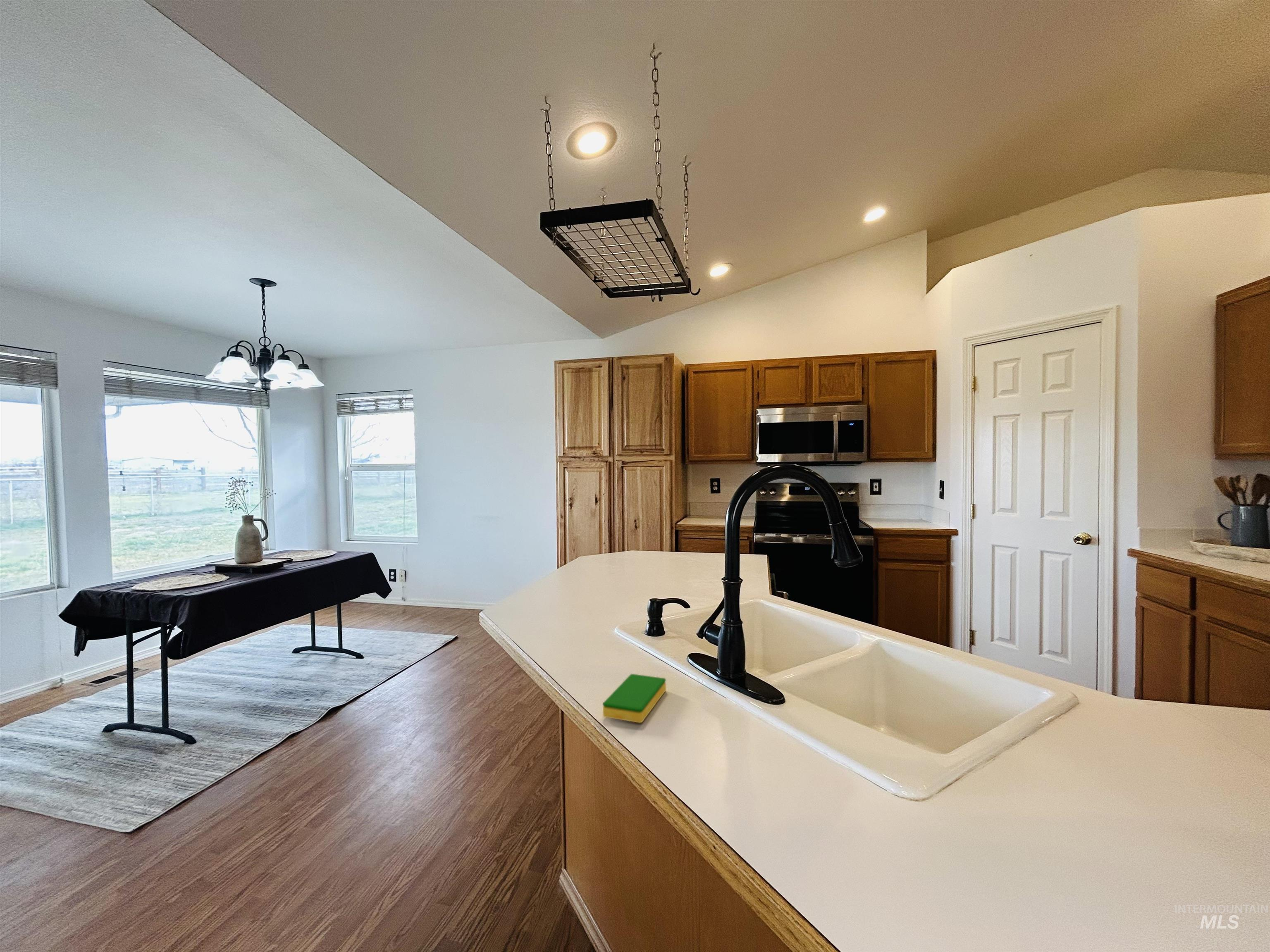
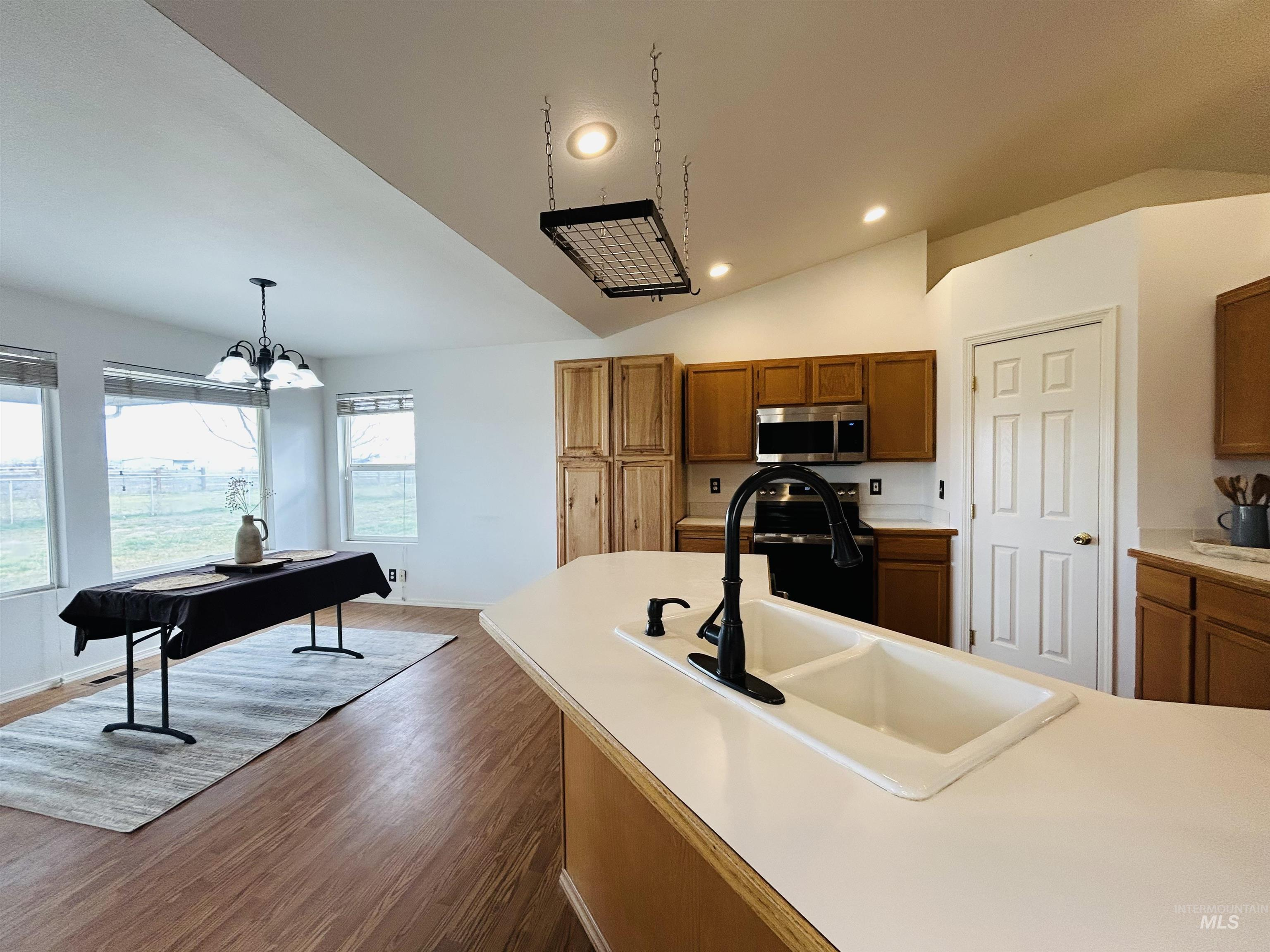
- dish sponge [602,674,666,724]
